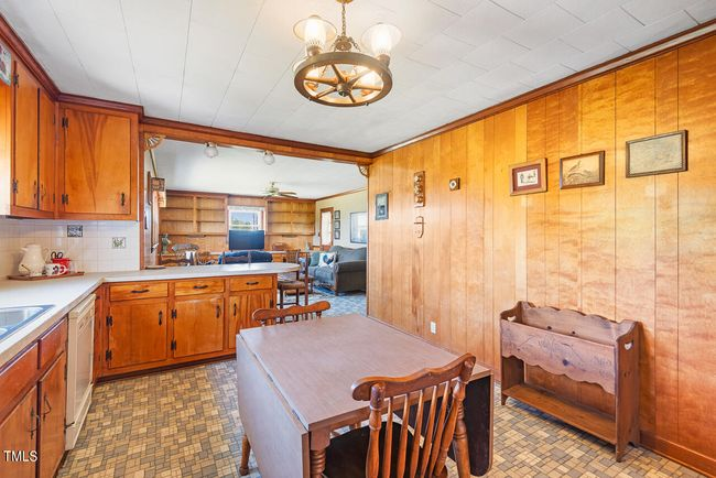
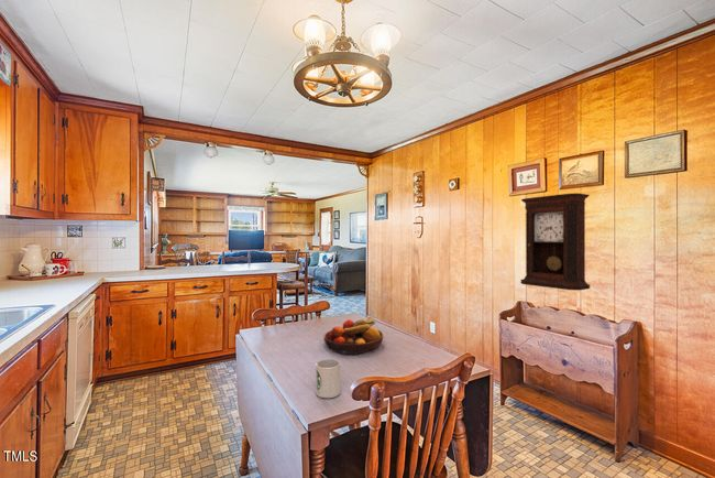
+ pendulum clock [519,192,591,291]
+ fruit bowl [322,315,384,356]
+ mug [315,358,341,399]
